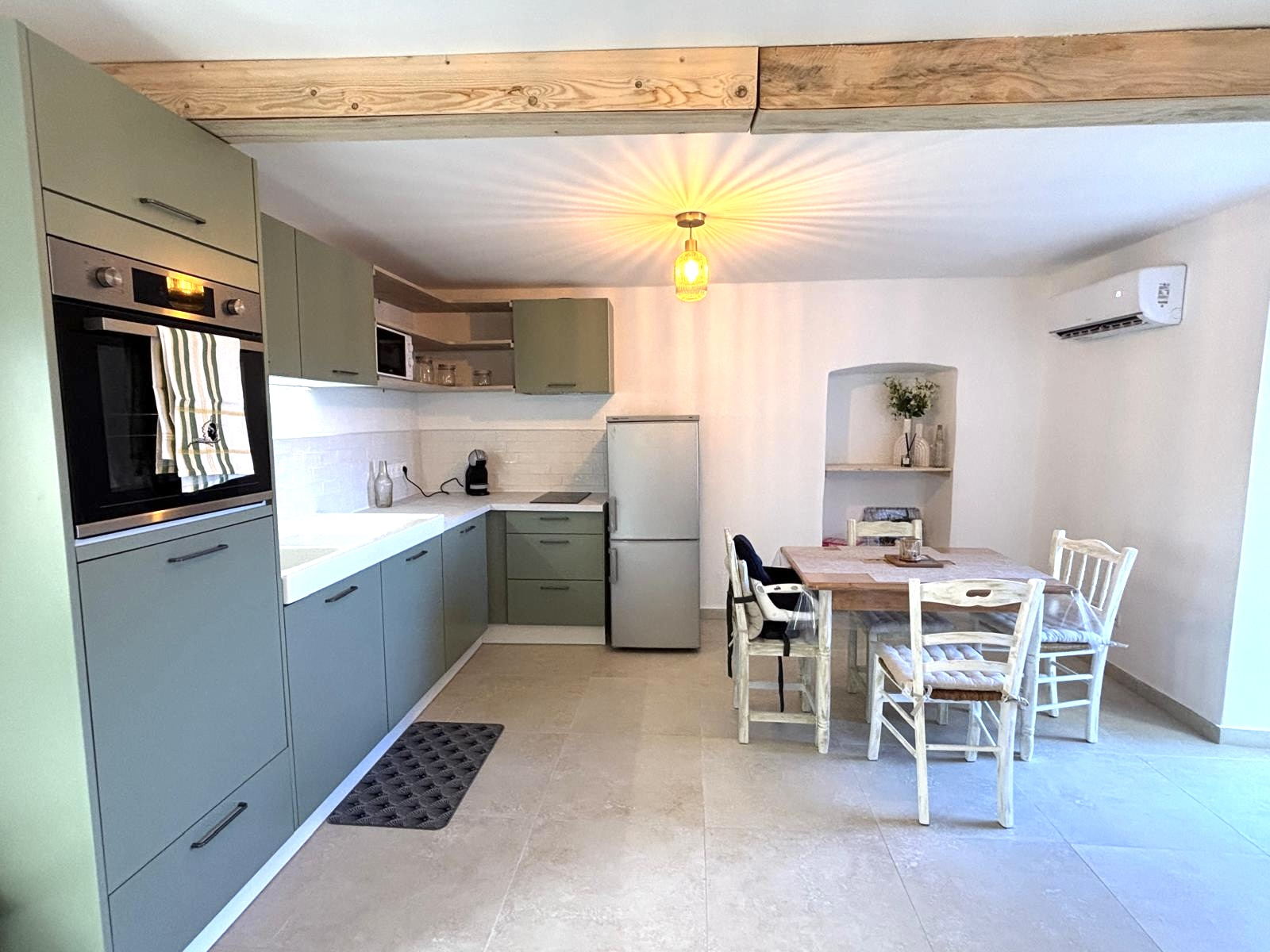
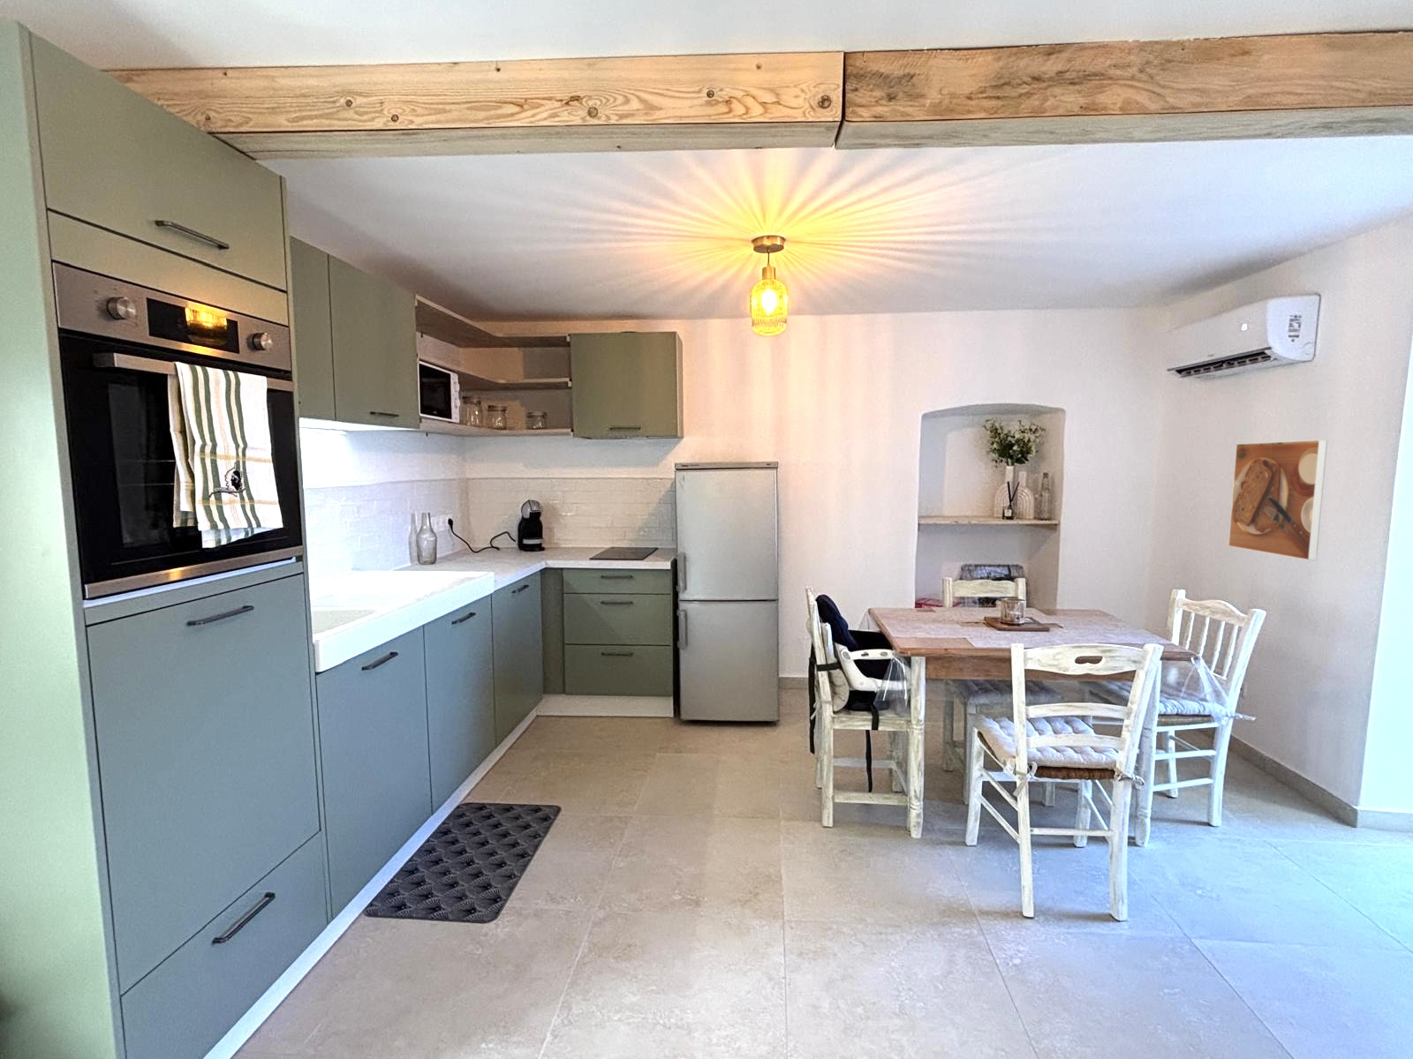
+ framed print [1227,438,1328,562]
